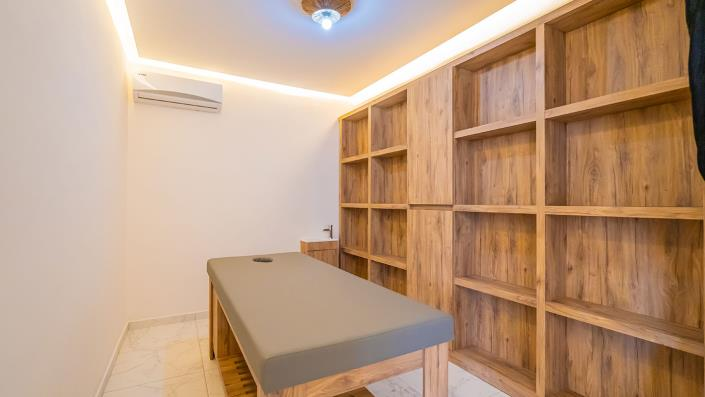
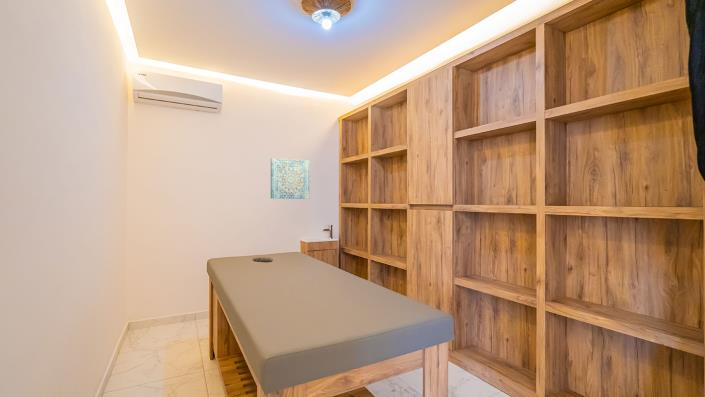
+ wall art [270,157,311,200]
